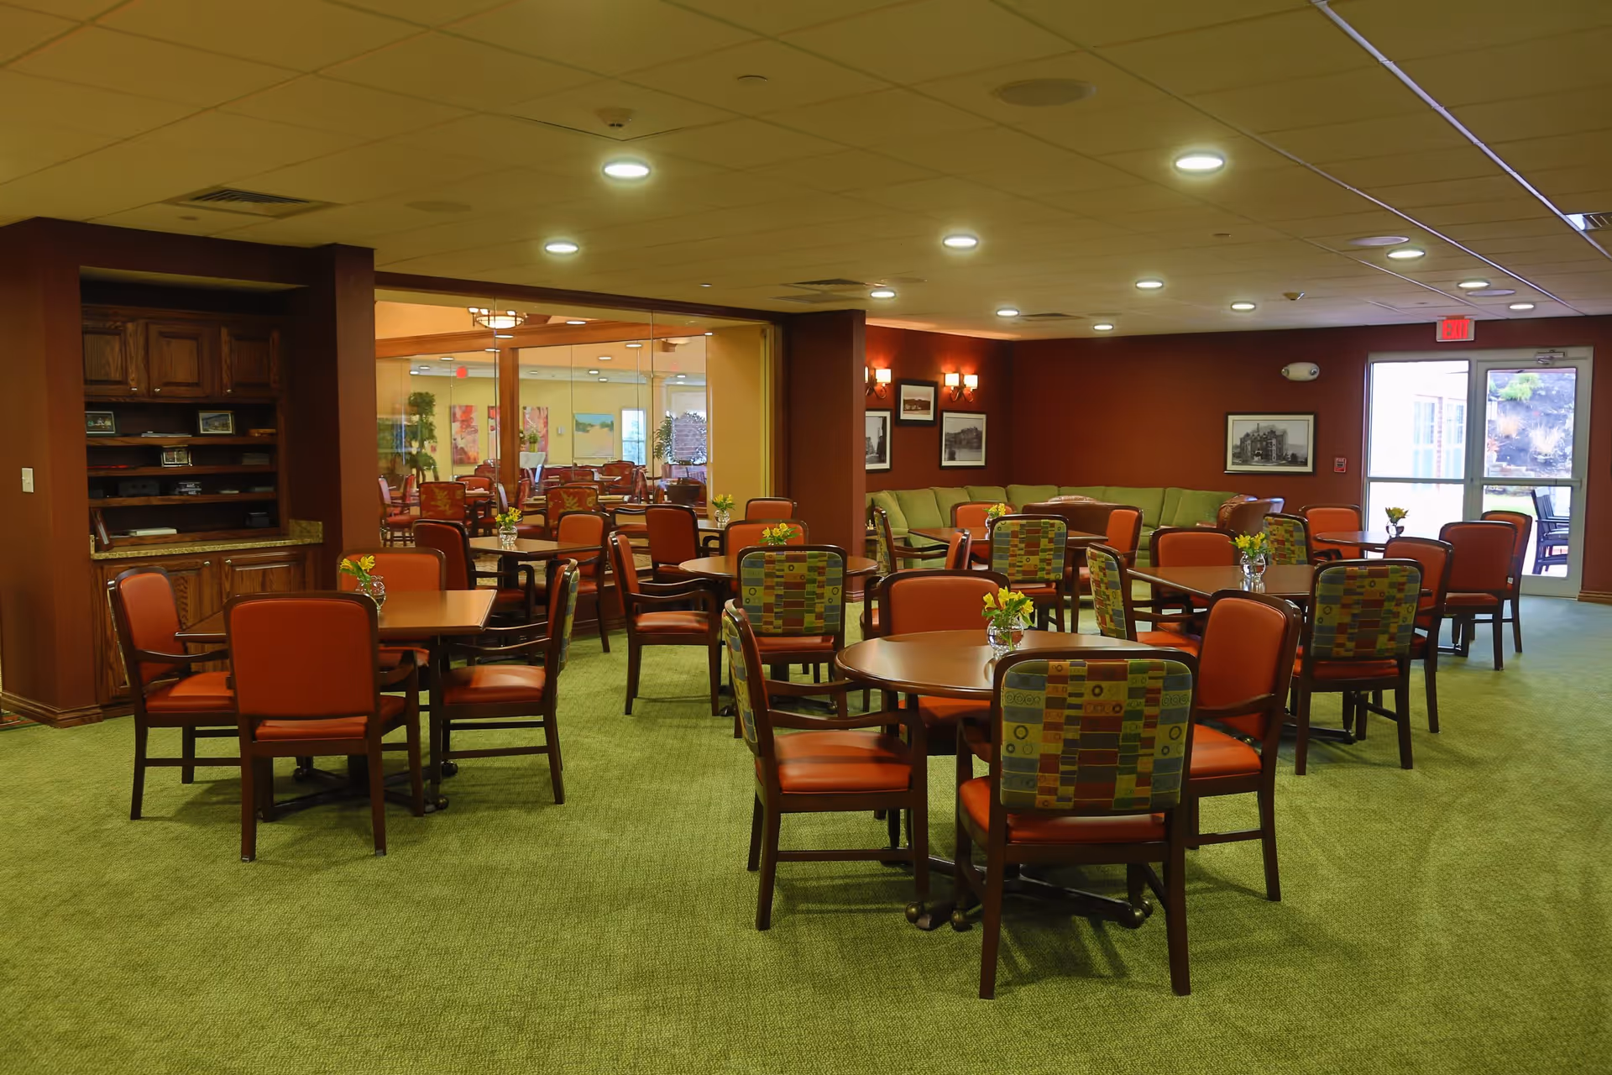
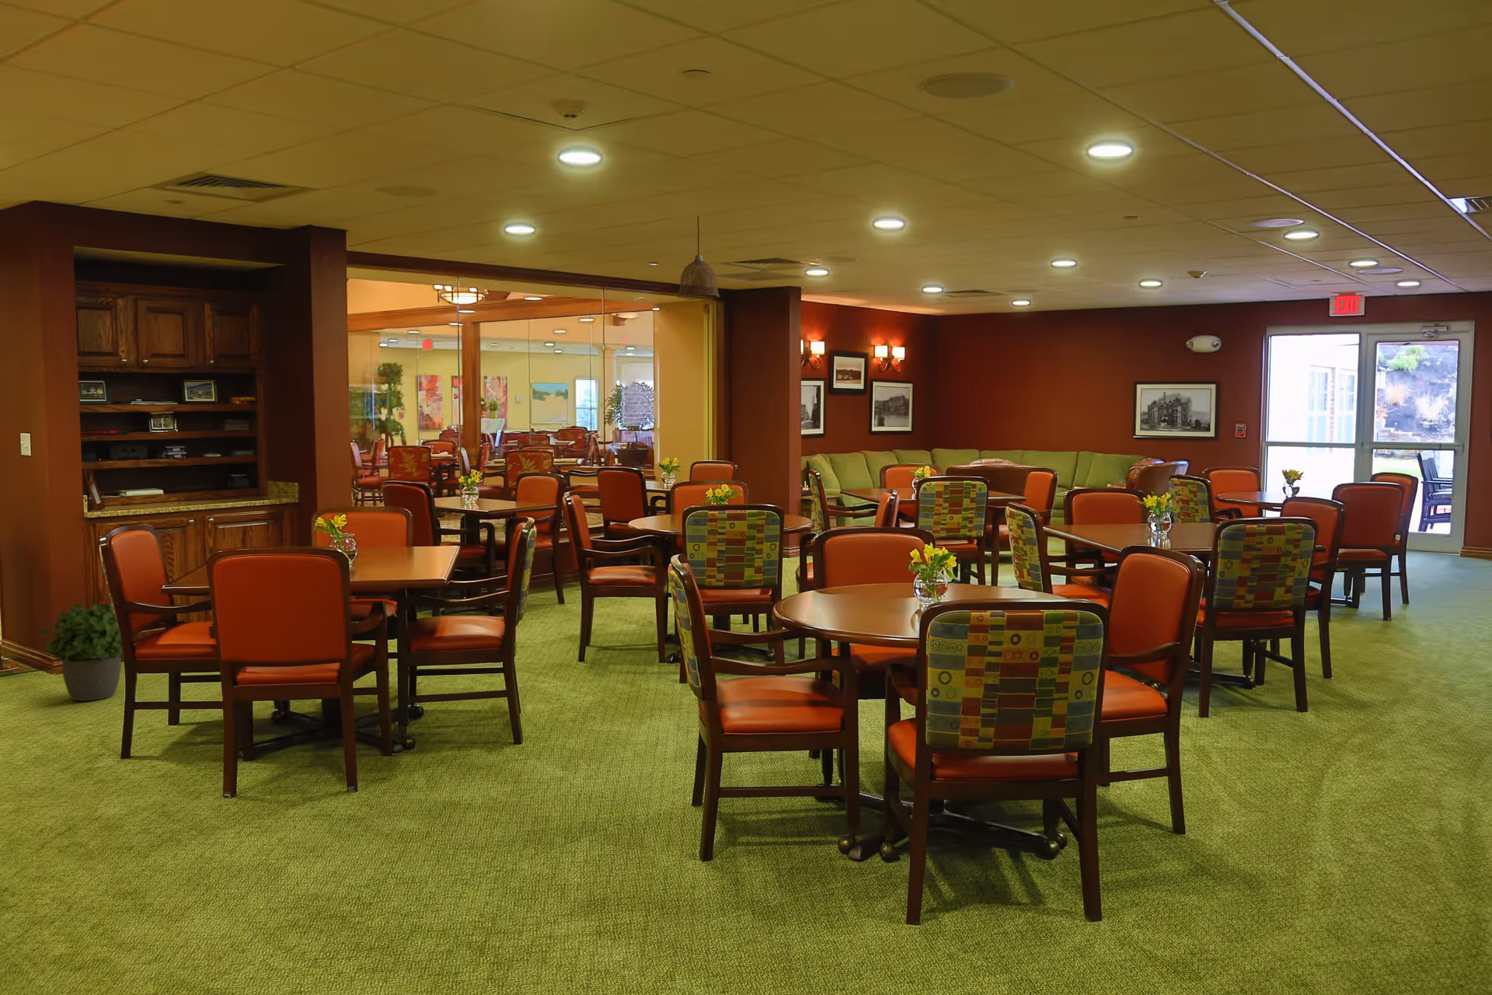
+ potted plant [41,600,123,702]
+ pendant lamp [677,217,720,300]
